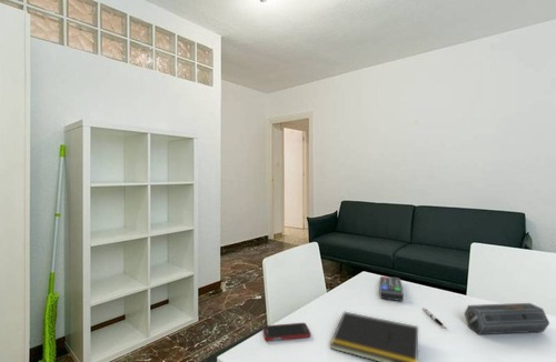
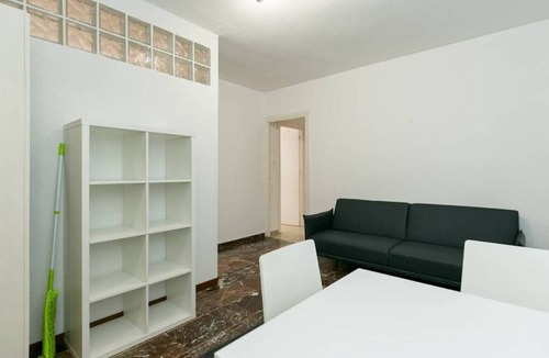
- notepad [329,311,419,362]
- cell phone [261,322,311,342]
- pen [421,306,447,330]
- remote control [379,275,405,302]
- speaker [463,302,550,335]
